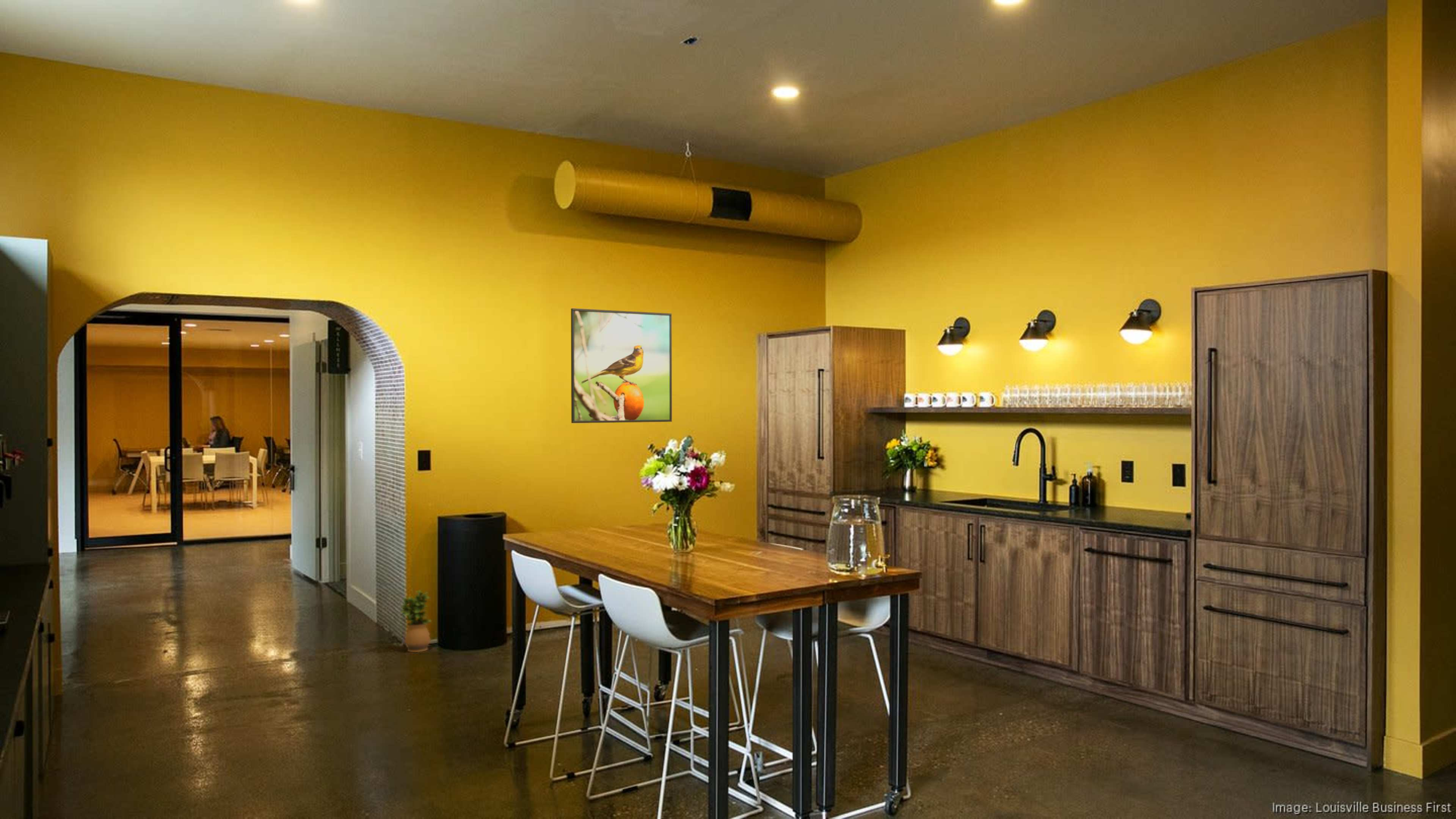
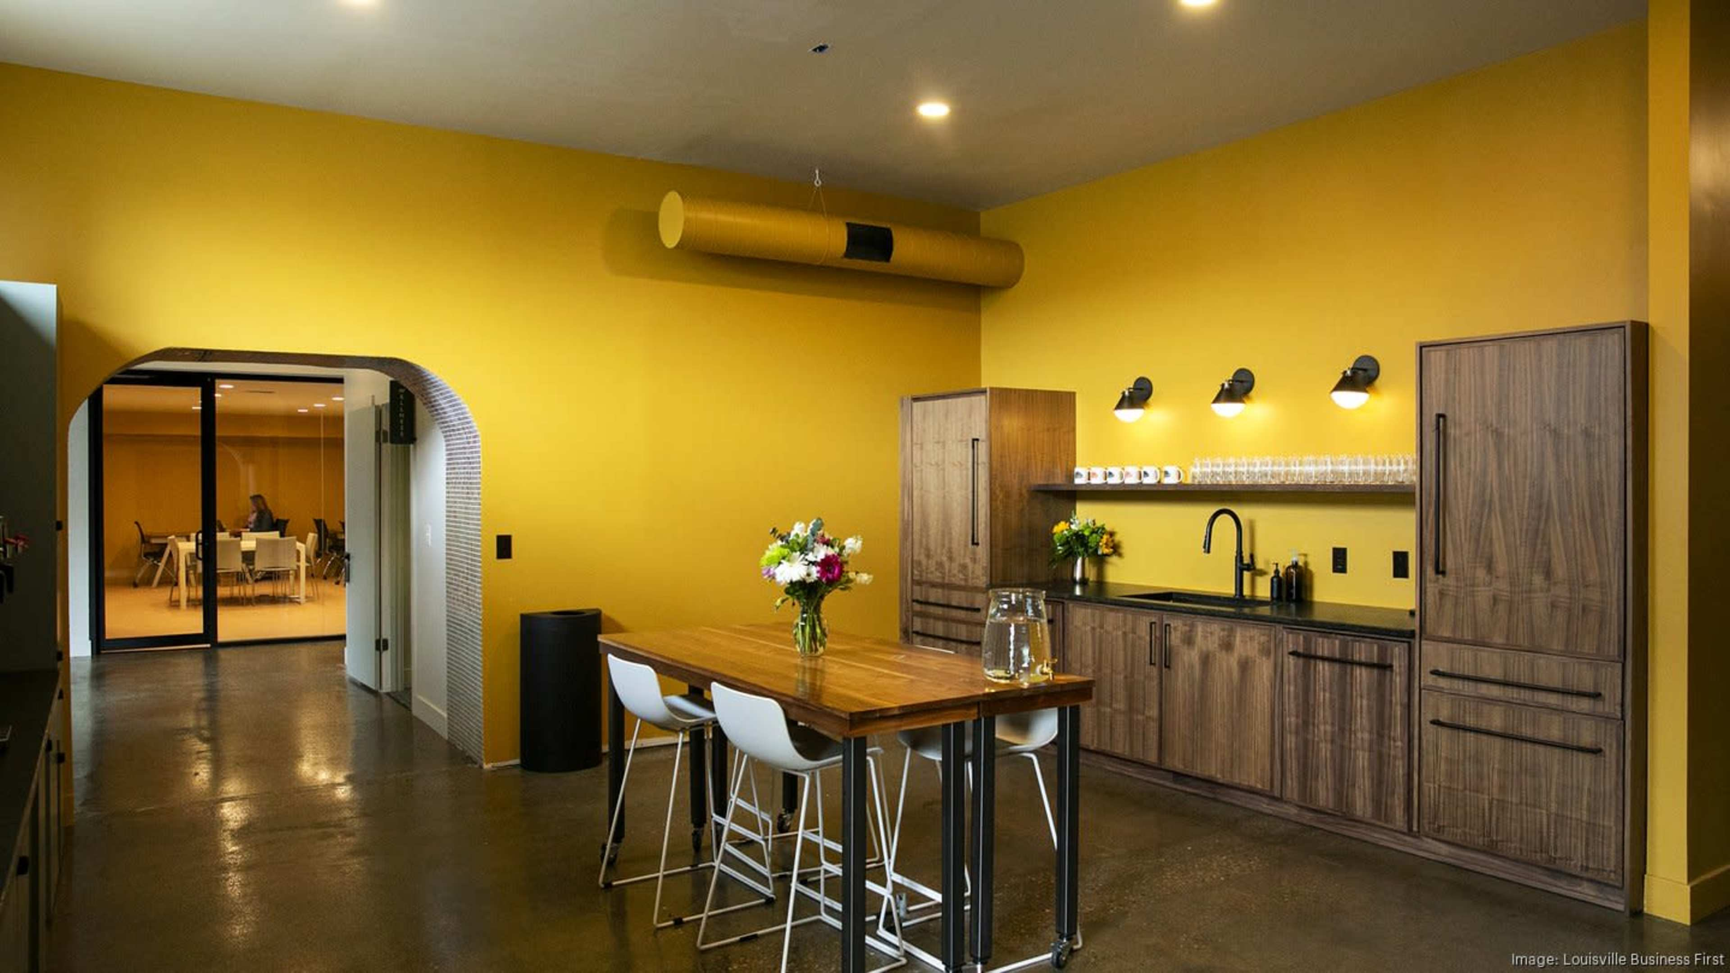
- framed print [571,308,672,424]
- potted plant [400,590,432,653]
